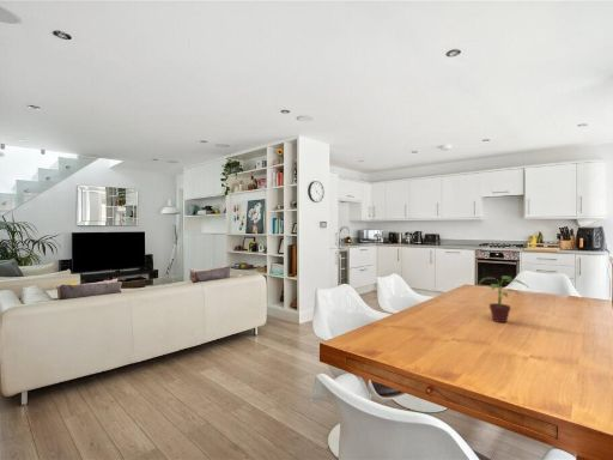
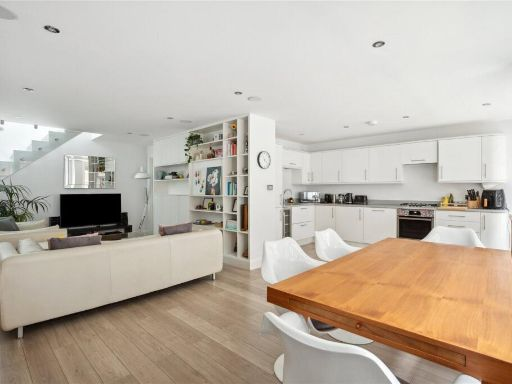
- potted plant [478,274,528,323]
